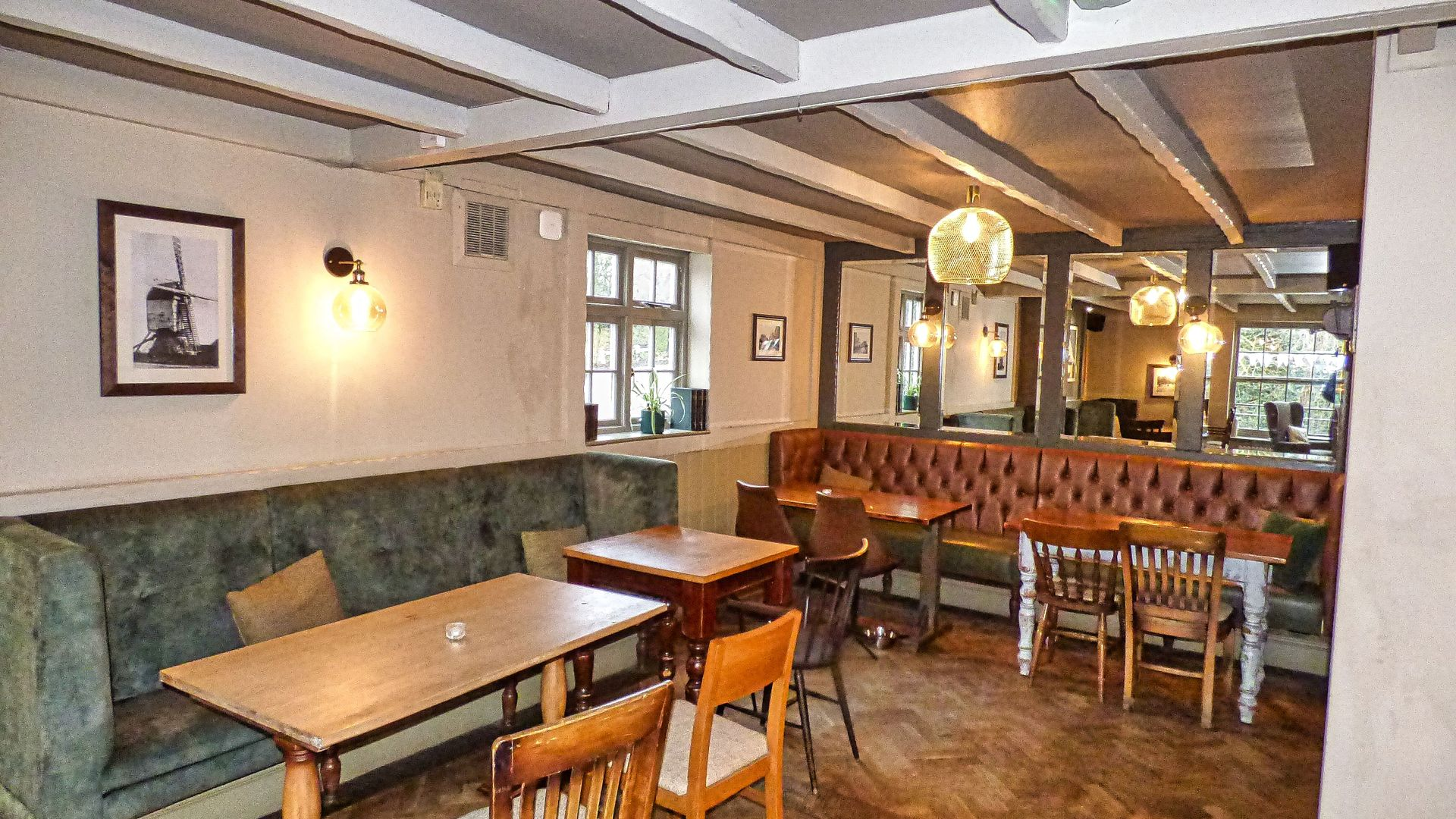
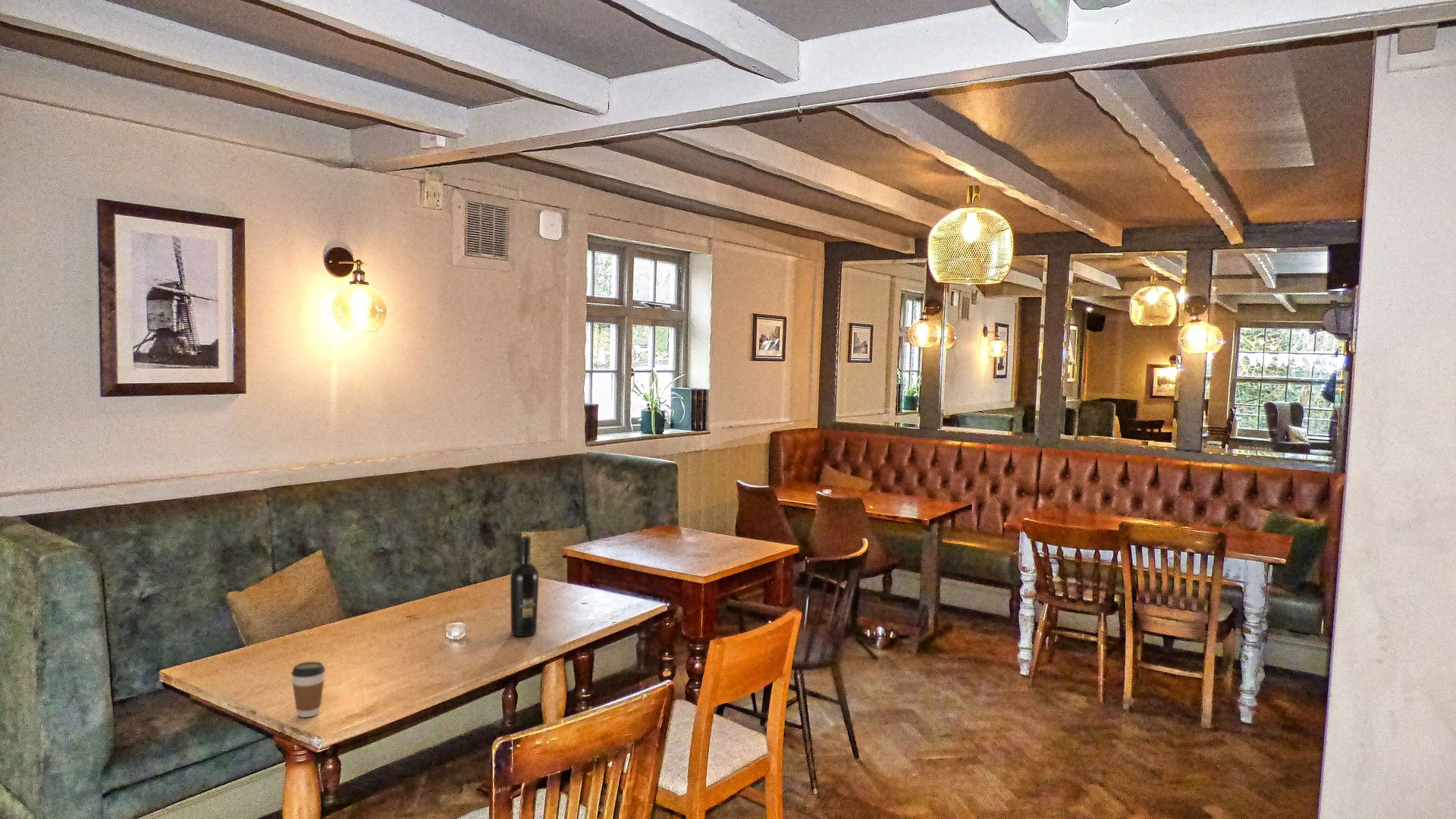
+ coffee cup [290,661,326,718]
+ wine bottle [510,535,540,637]
